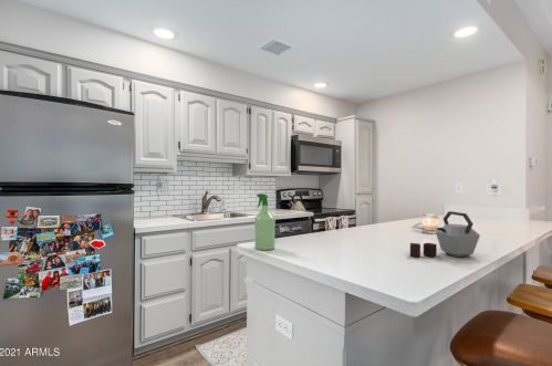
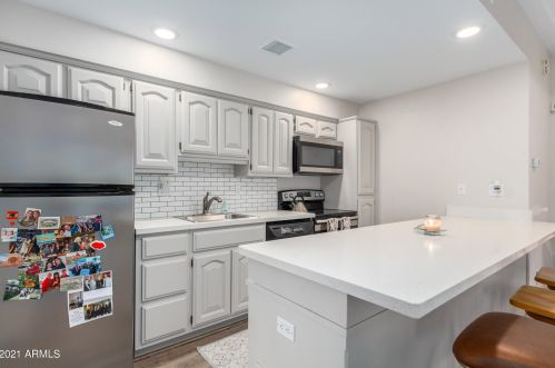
- kettle [409,210,481,258]
- spray bottle [253,192,277,251]
